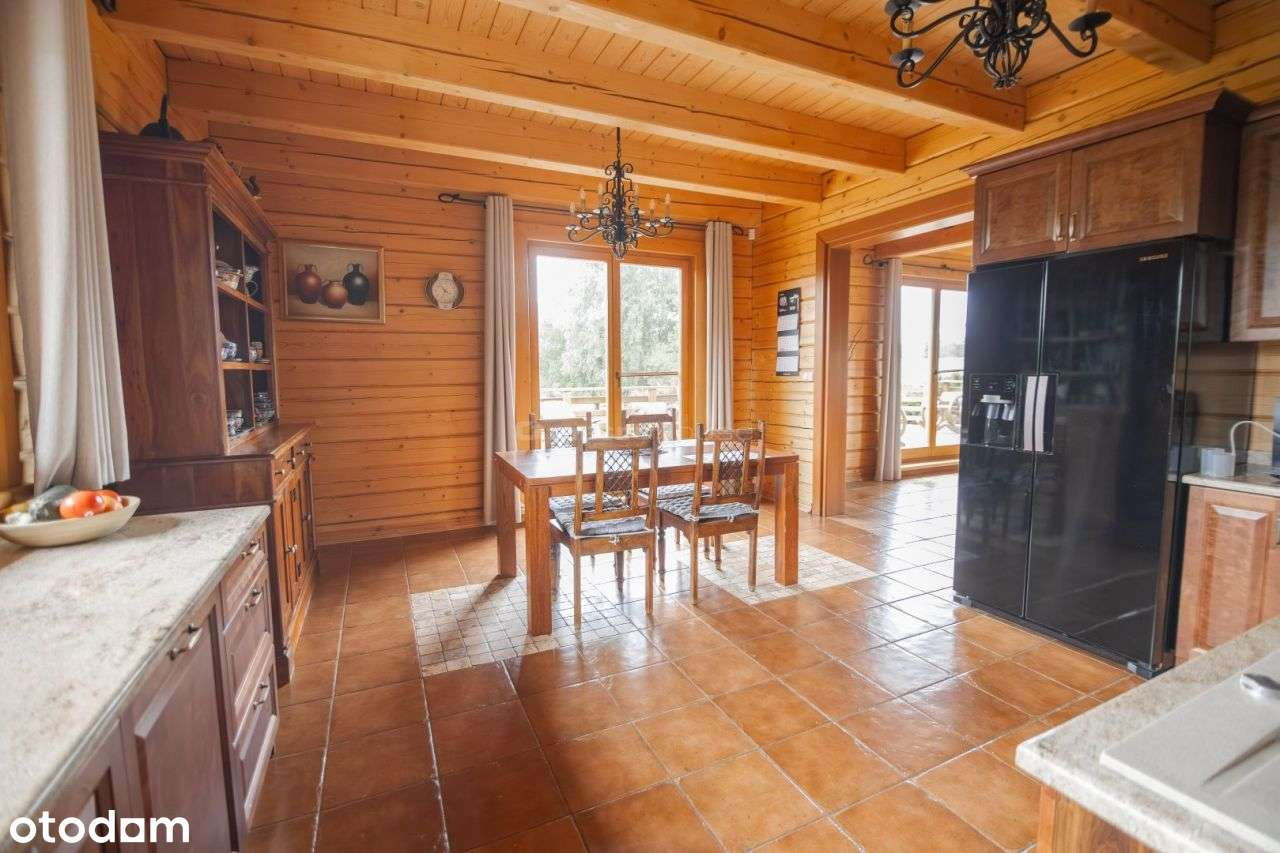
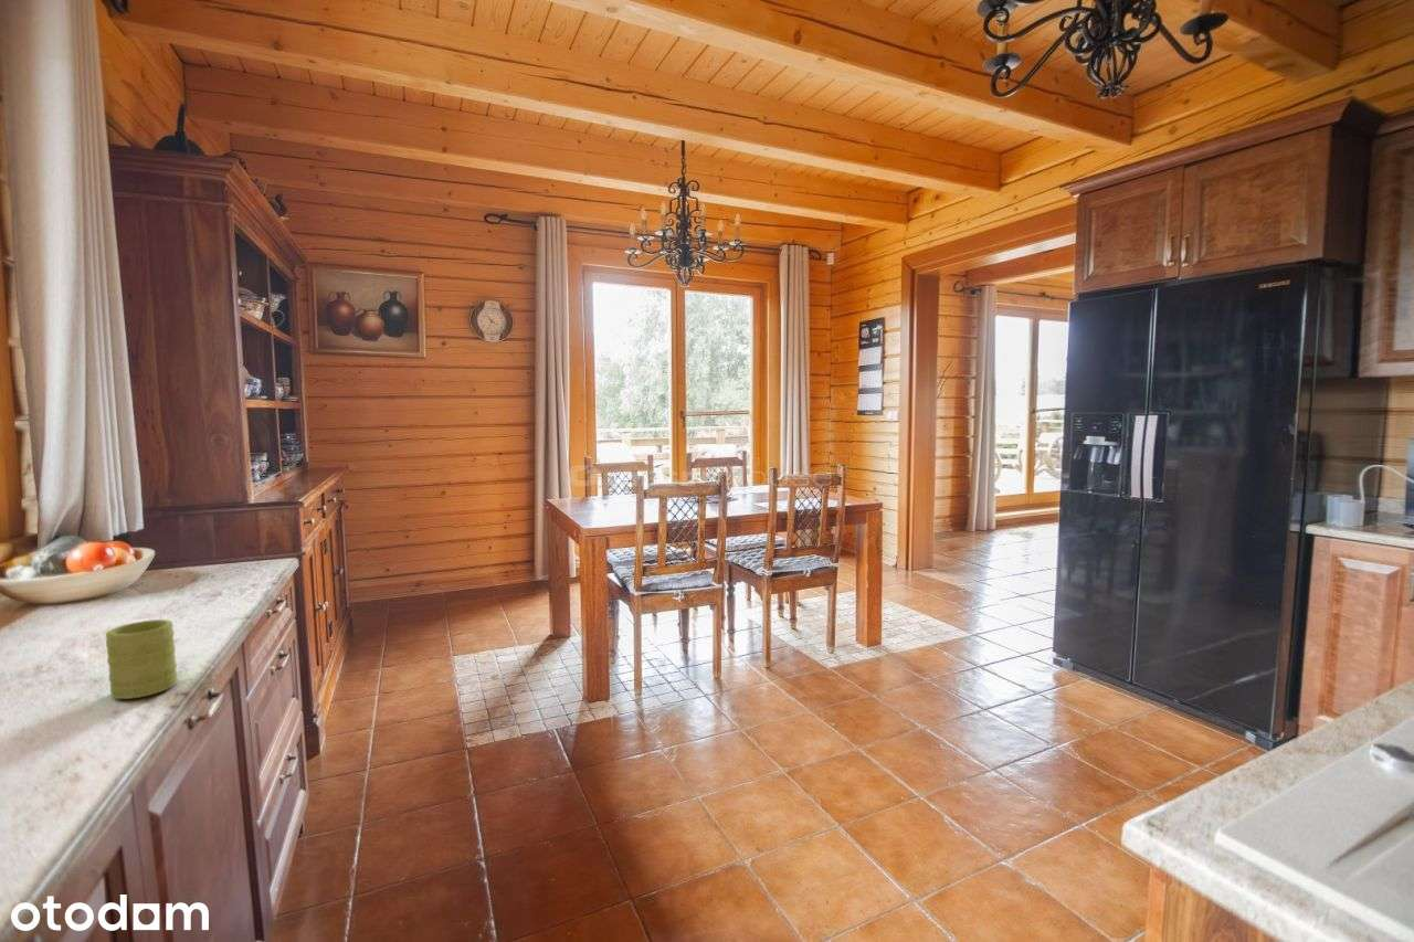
+ mug [105,618,179,700]
